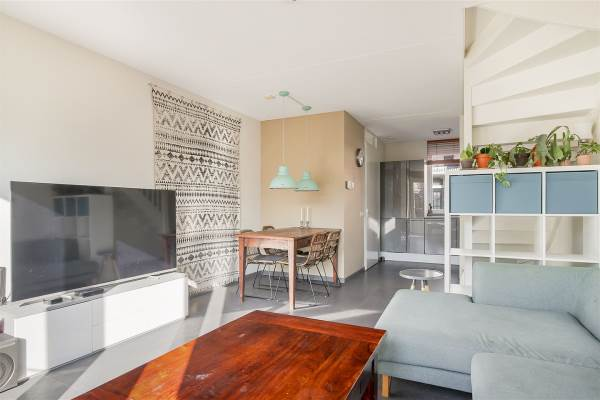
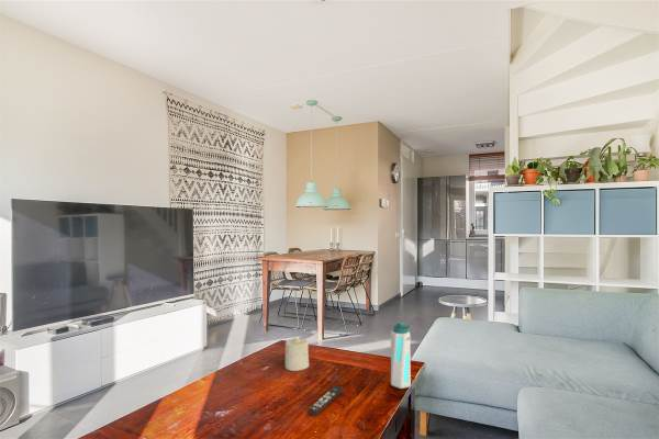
+ water bottle [390,320,412,390]
+ remote control [306,384,345,416]
+ candle [284,337,310,372]
